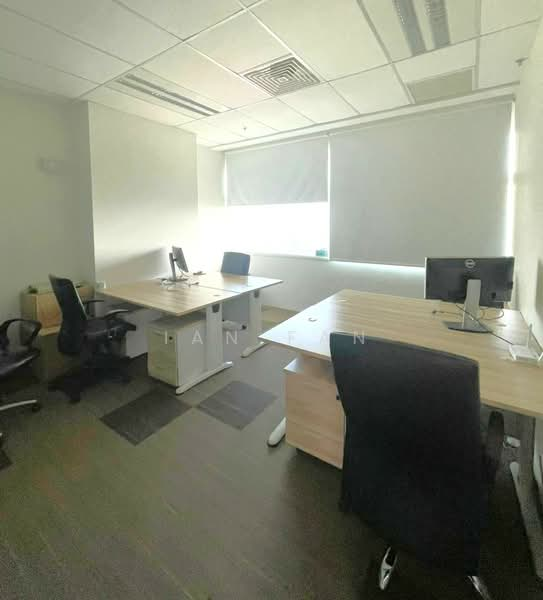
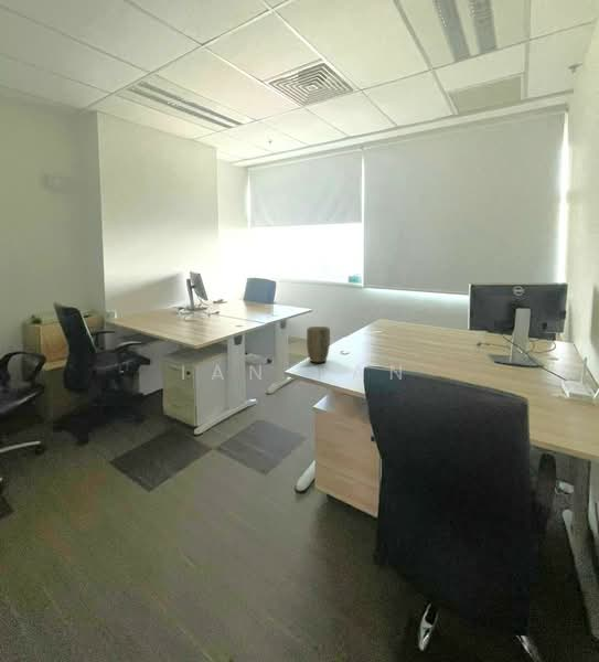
+ plant pot [306,325,331,363]
